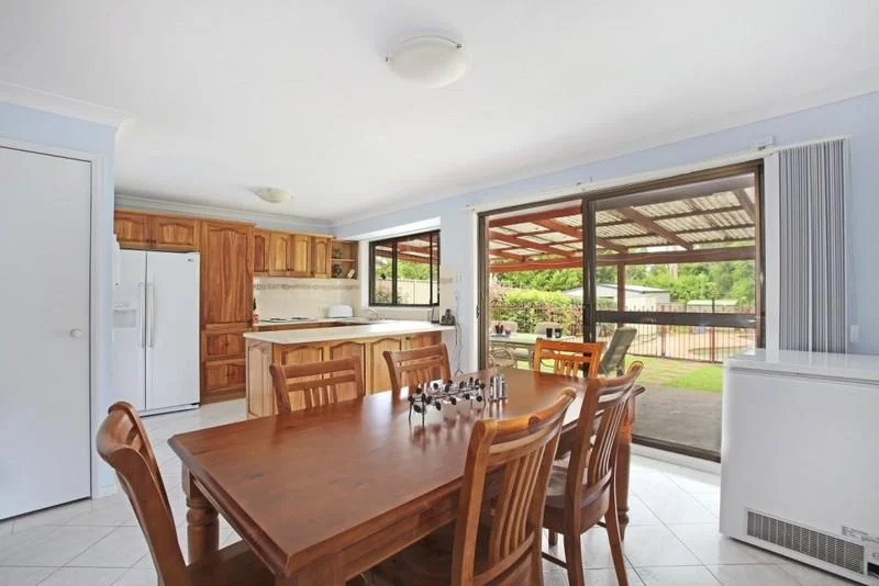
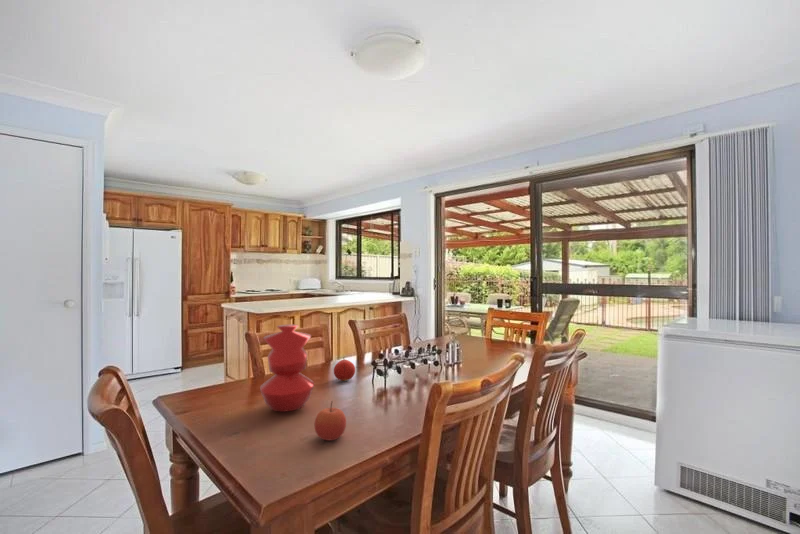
+ apple [314,400,347,441]
+ vase [259,323,315,413]
+ fruit [333,356,356,382]
